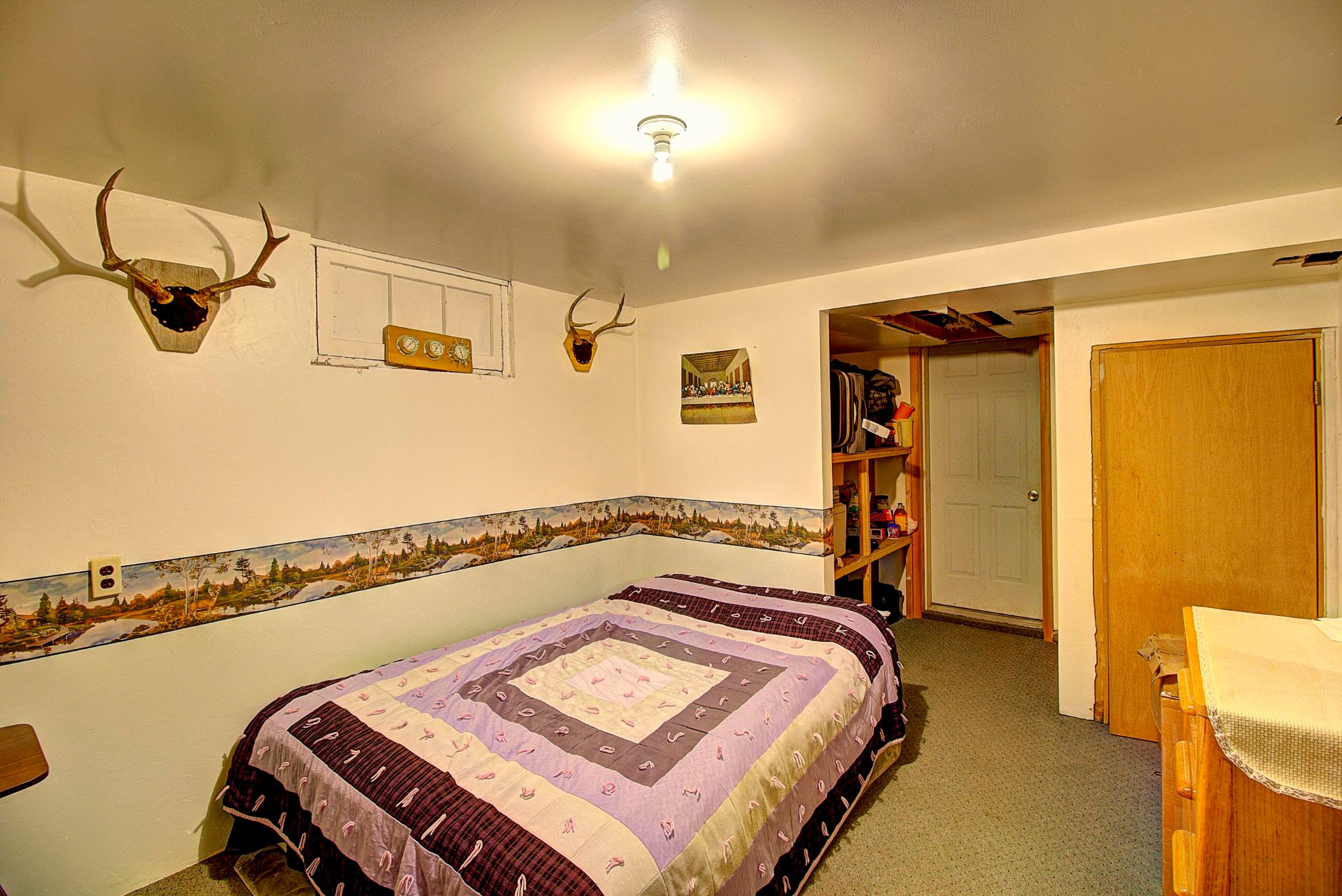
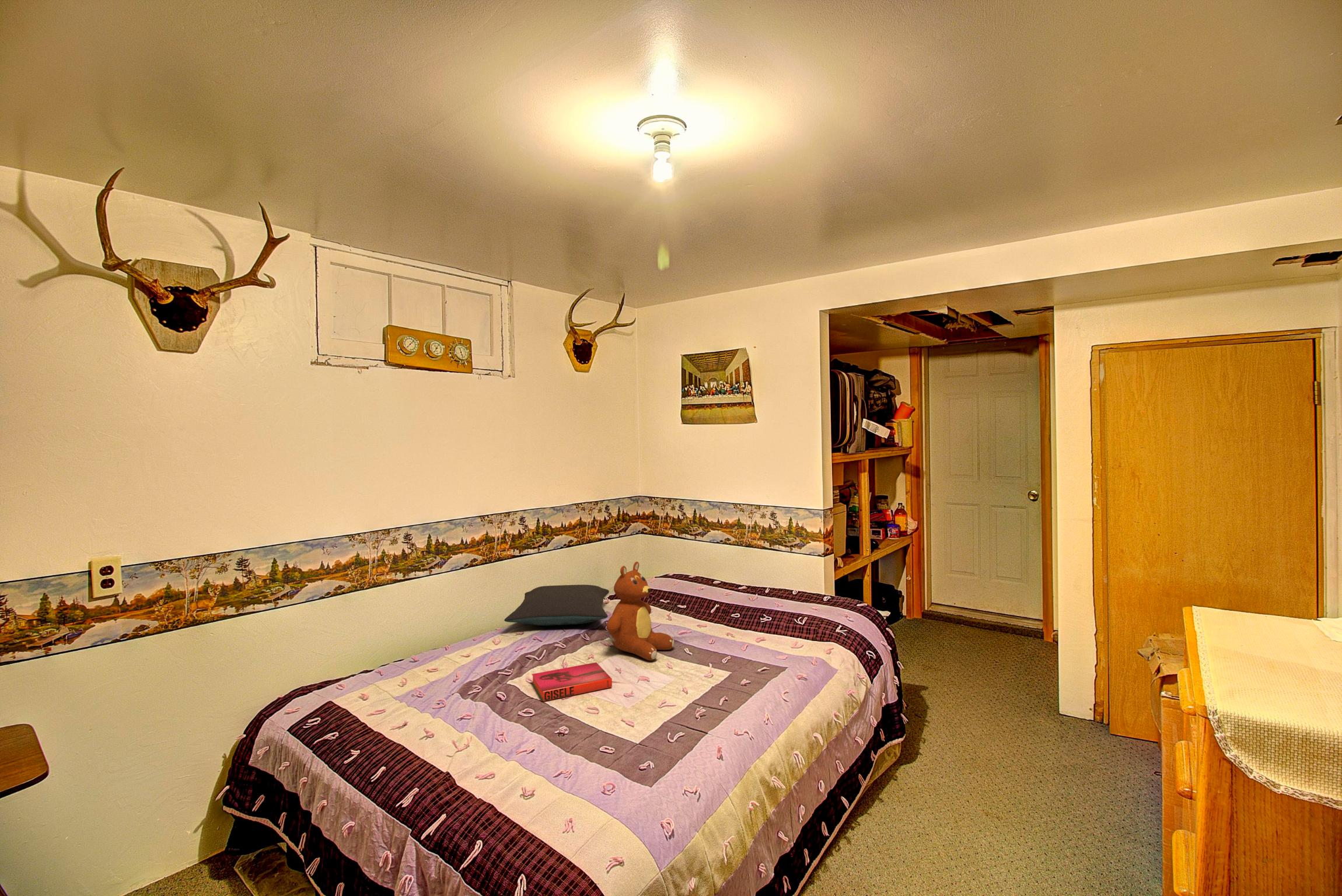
+ teddy bear [606,561,675,661]
+ hardback book [532,662,613,702]
+ pillow [504,584,610,627]
